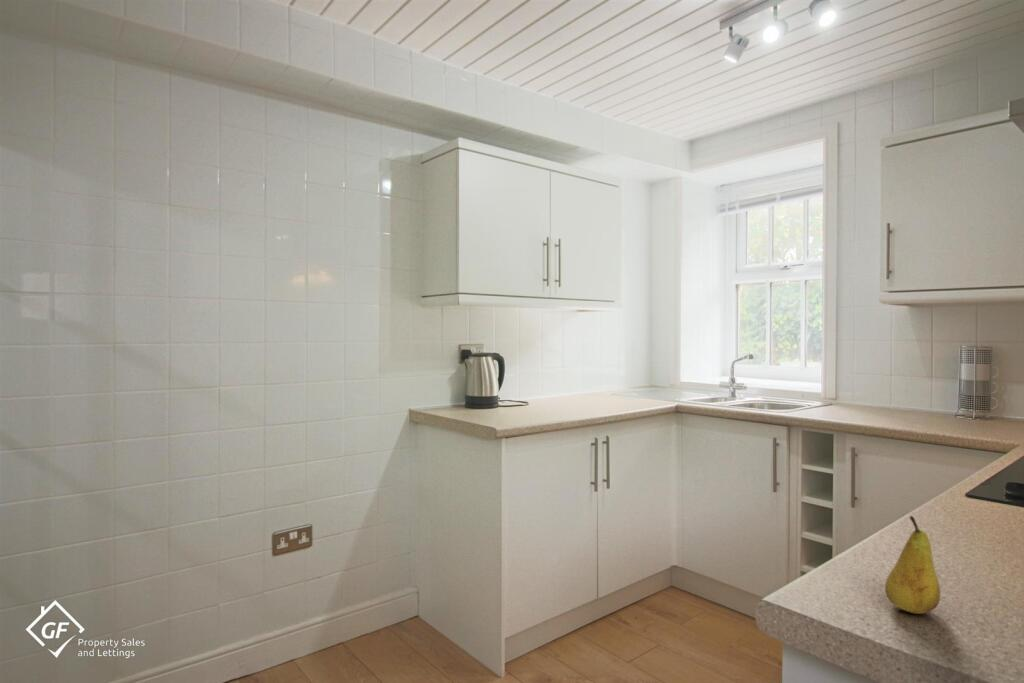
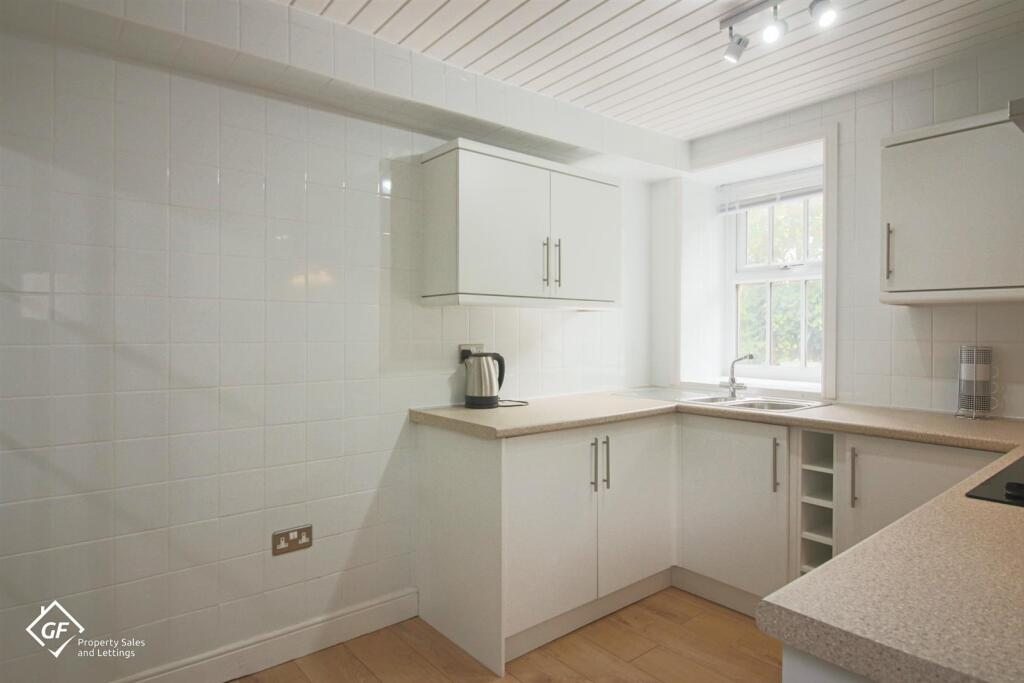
- fruit [884,515,941,615]
